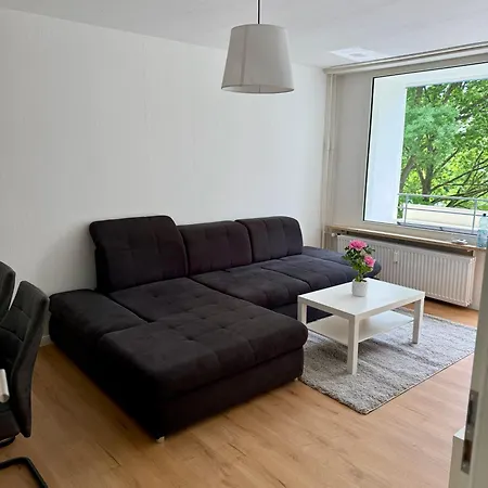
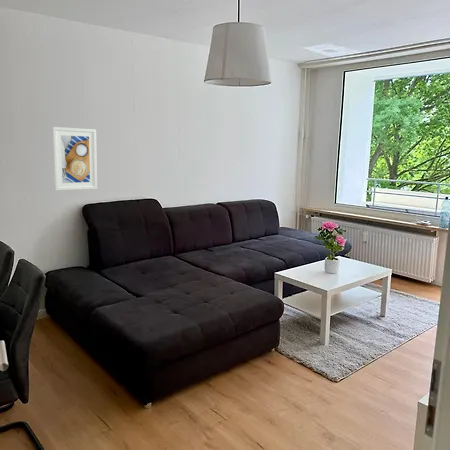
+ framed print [51,126,98,192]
